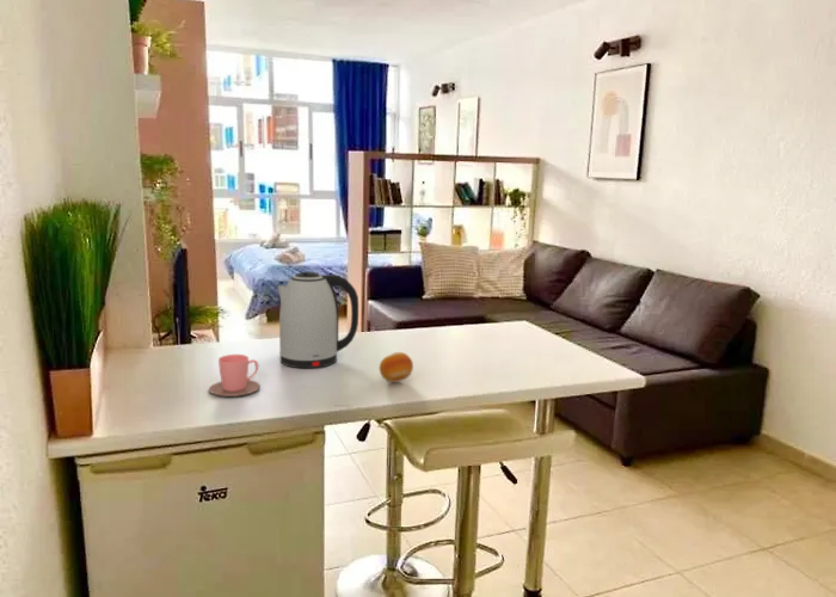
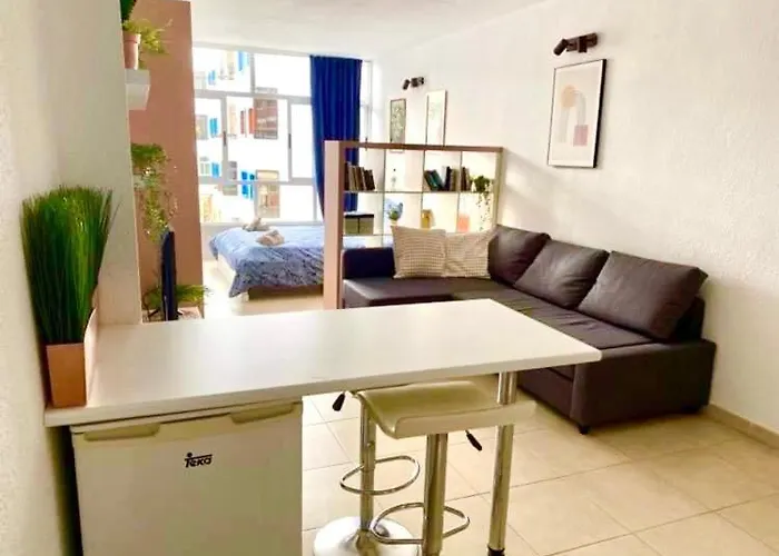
- kettle [277,271,359,369]
- fruit [379,351,414,383]
- cup [208,353,262,398]
